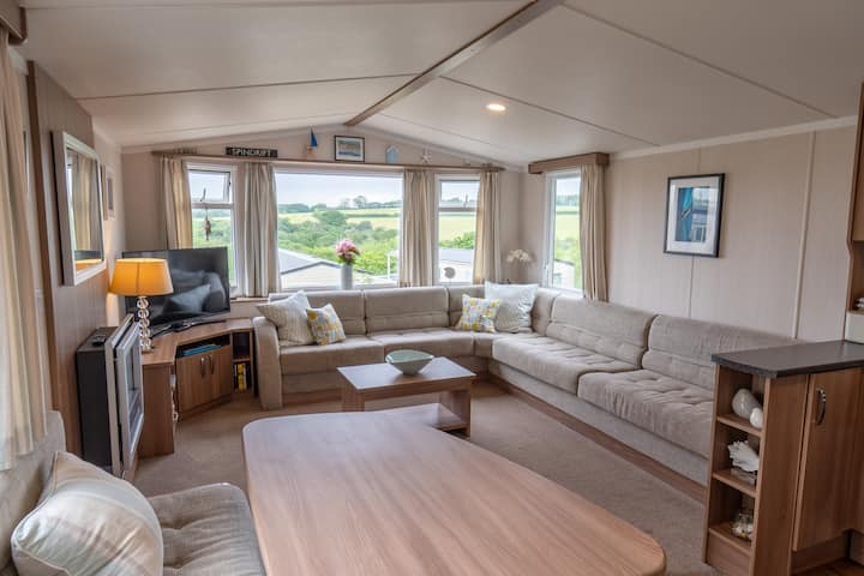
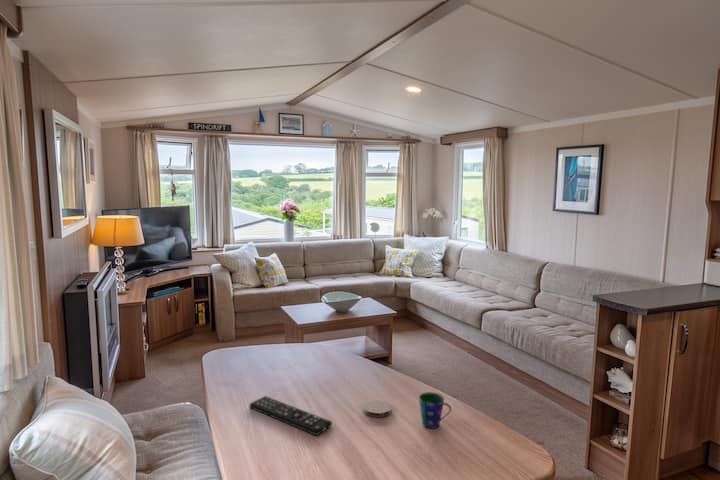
+ coaster [362,399,393,418]
+ remote control [249,395,333,437]
+ cup [418,391,452,429]
